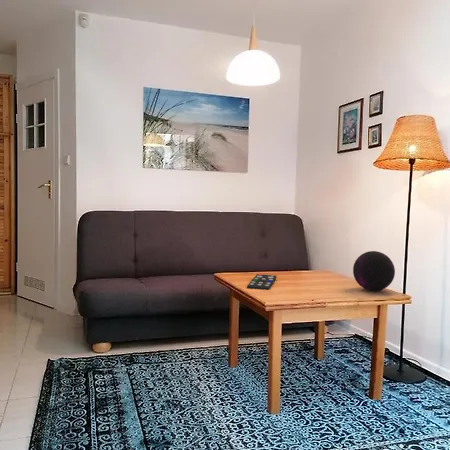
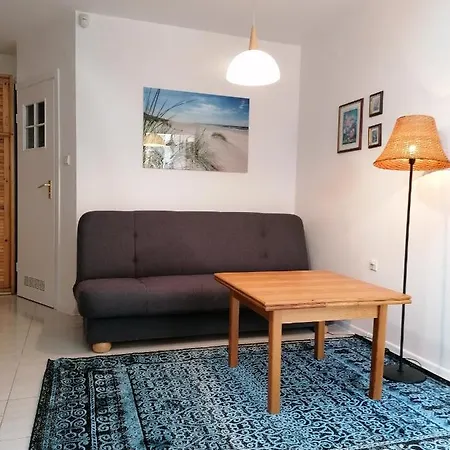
- decorative orb [352,250,396,292]
- remote control [246,273,277,291]
